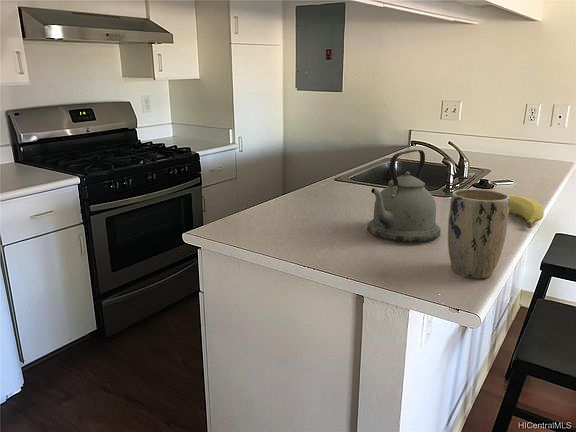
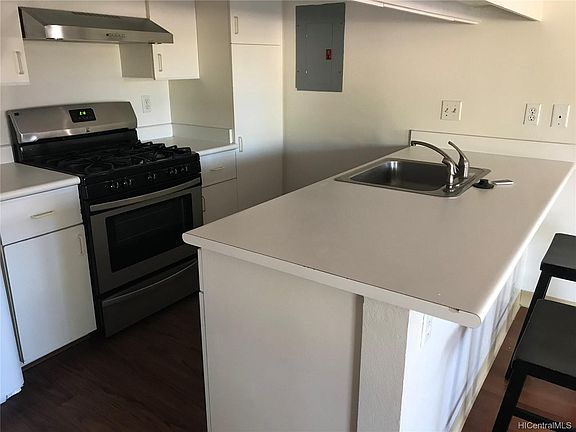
- plant pot [447,188,510,280]
- banana [507,194,545,229]
- kettle [366,149,441,244]
